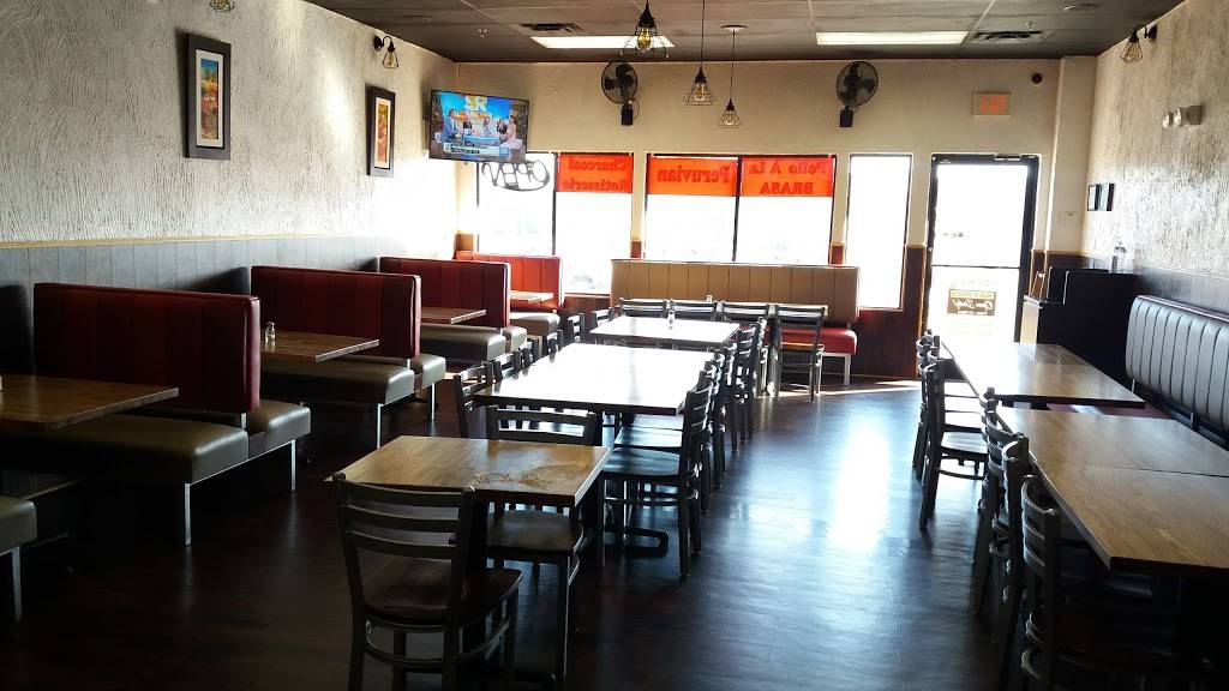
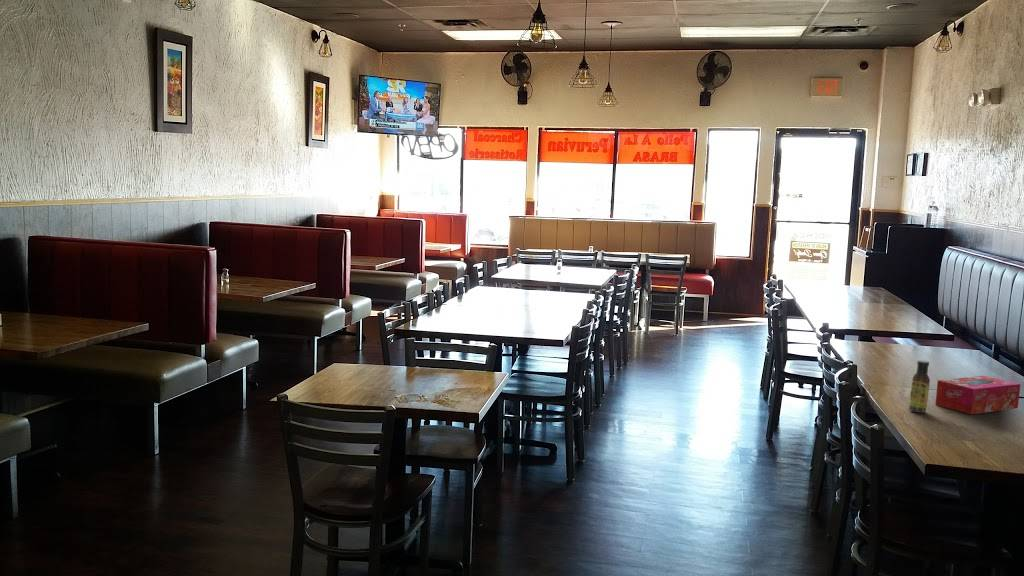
+ tissue box [934,375,1021,415]
+ sauce bottle [908,359,931,414]
